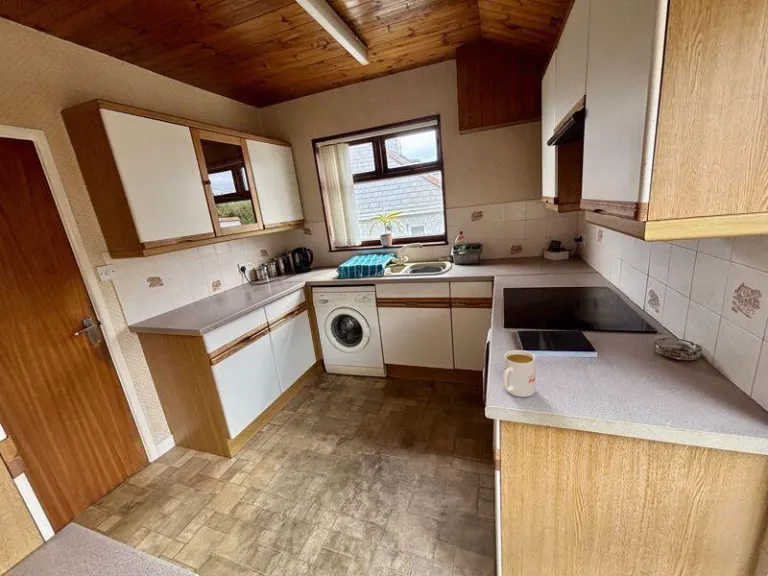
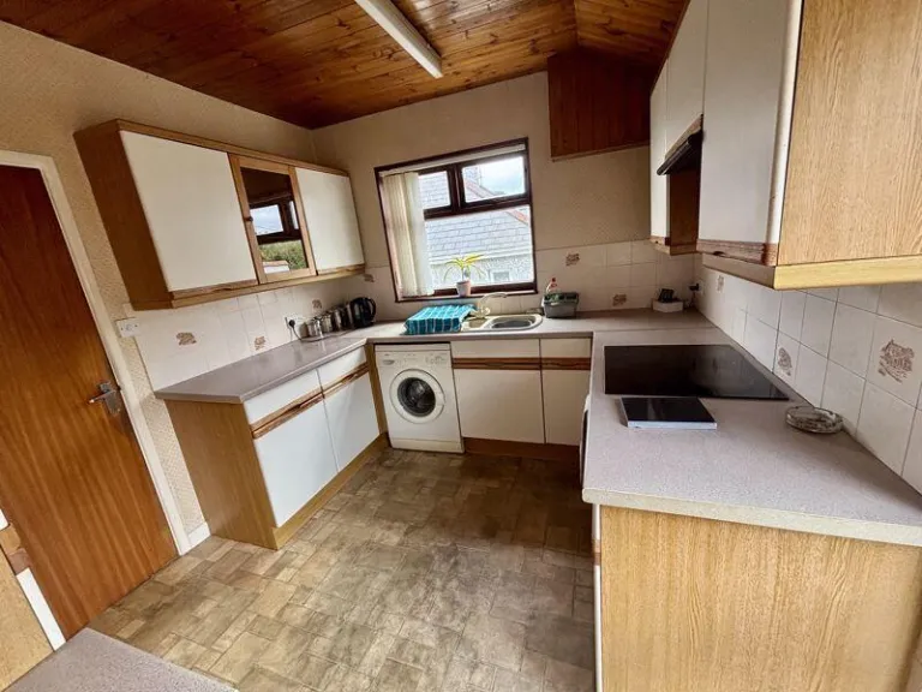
- mug [502,349,536,398]
